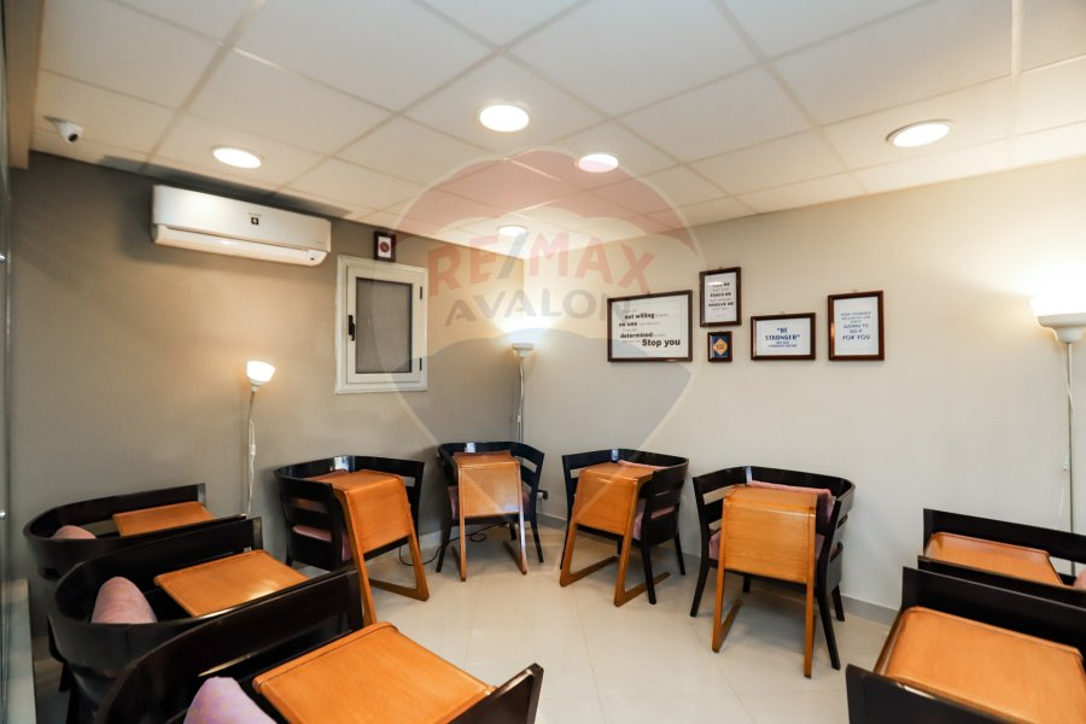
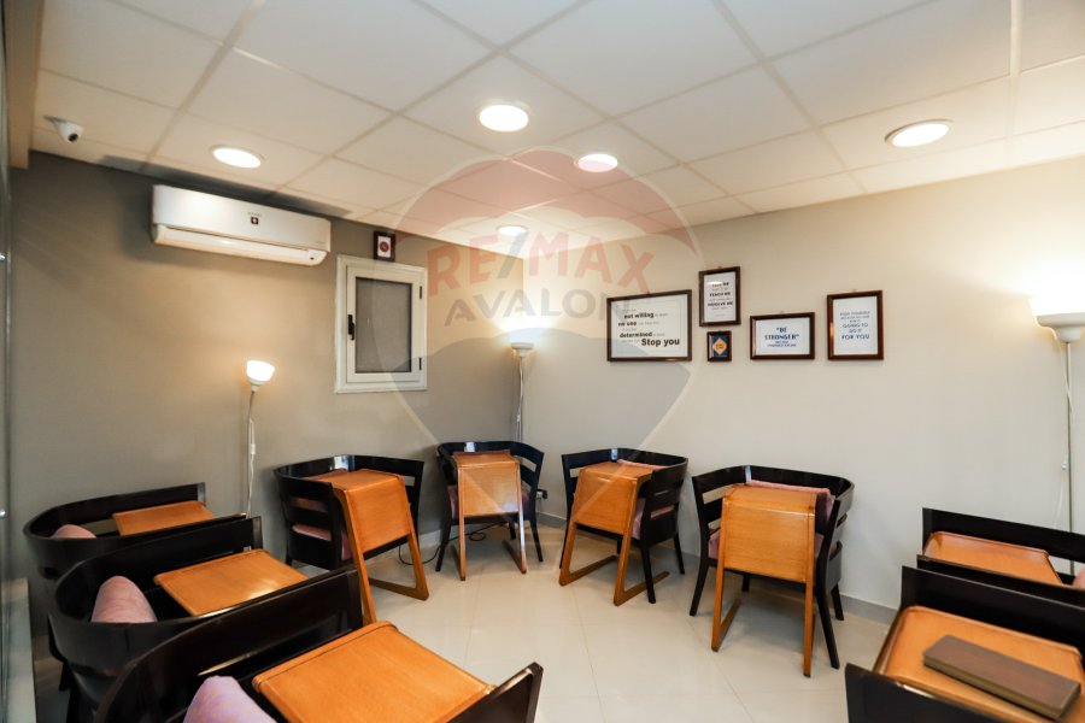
+ notebook [921,633,1083,723]
